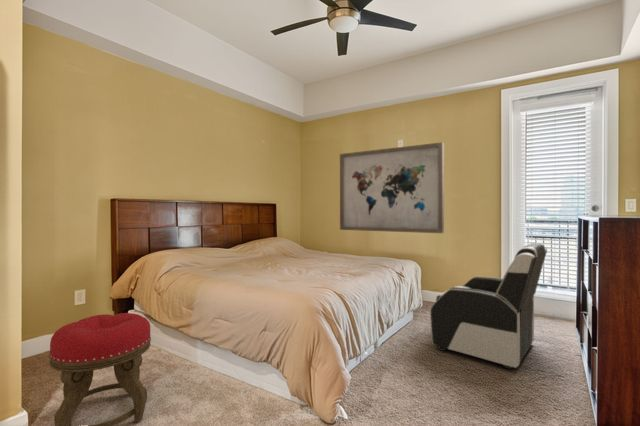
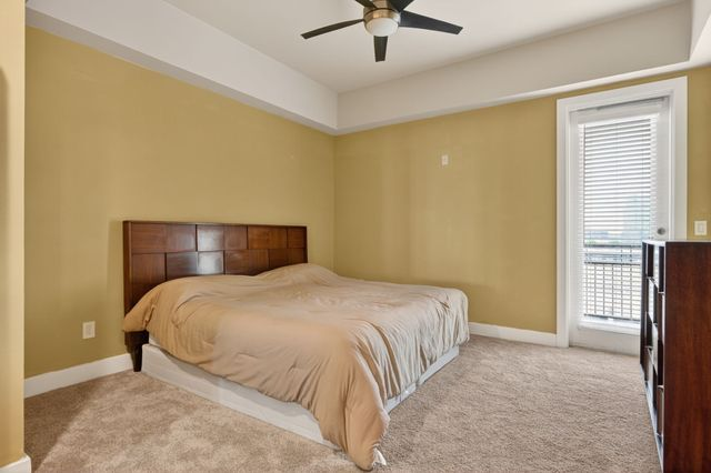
- stool [48,312,152,426]
- wall art [339,141,445,234]
- chair [429,242,548,370]
